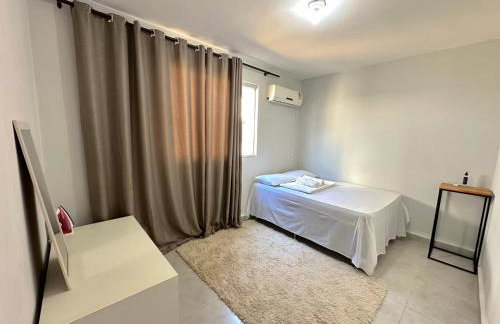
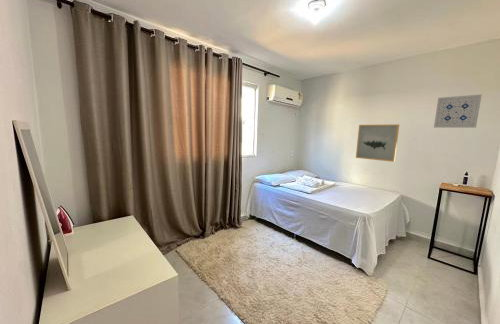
+ wall art [355,123,400,163]
+ wall art [433,94,483,129]
